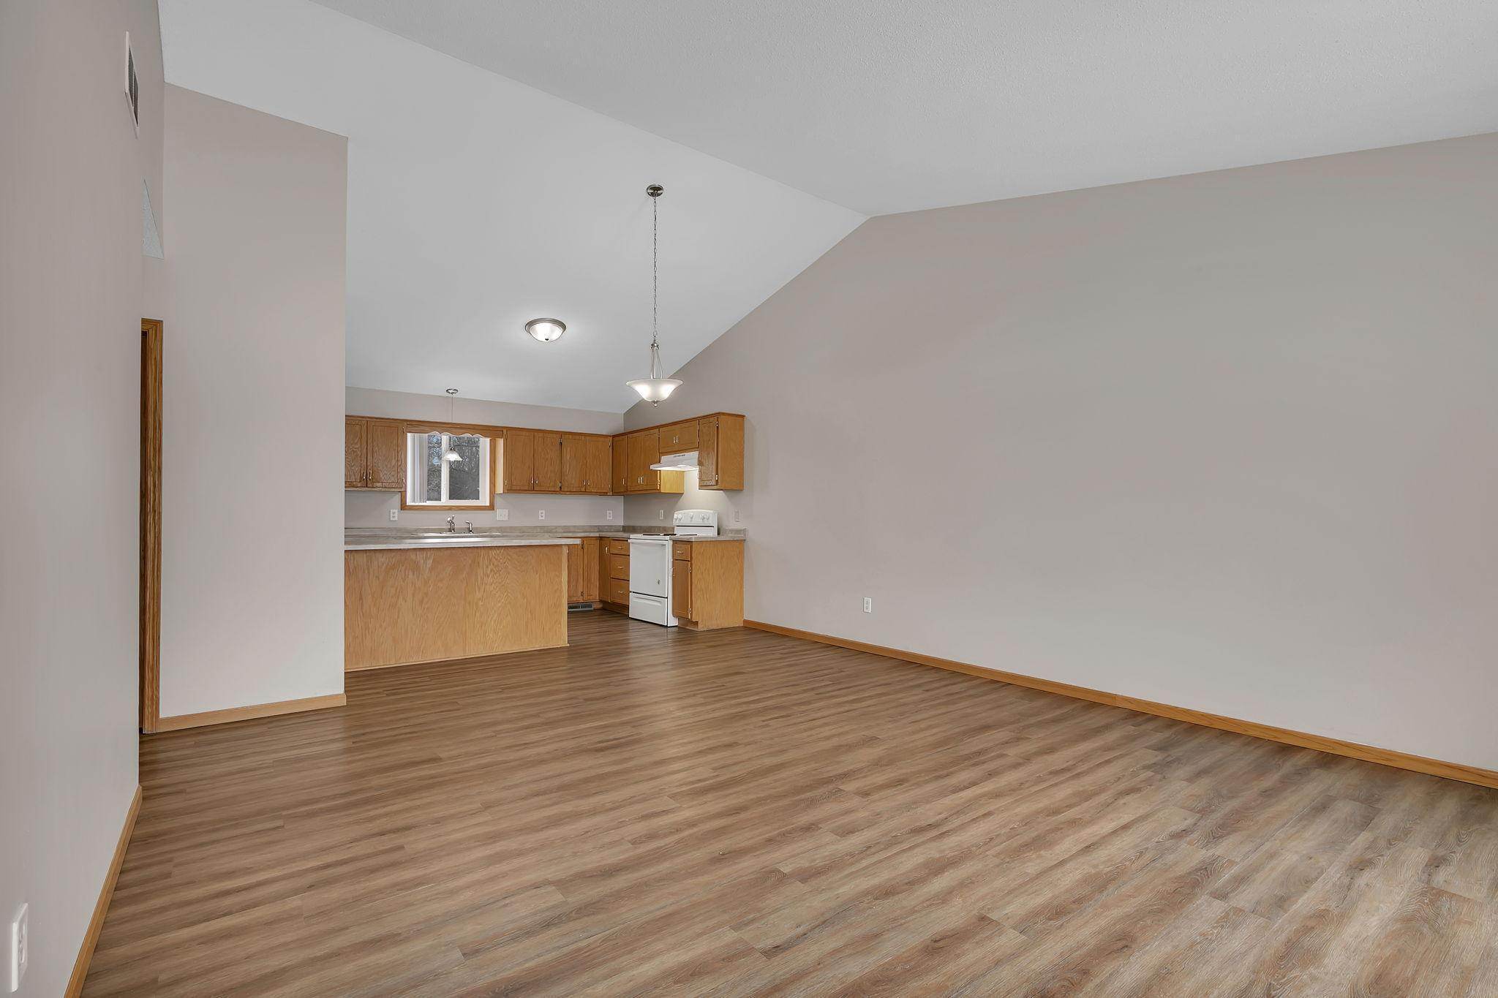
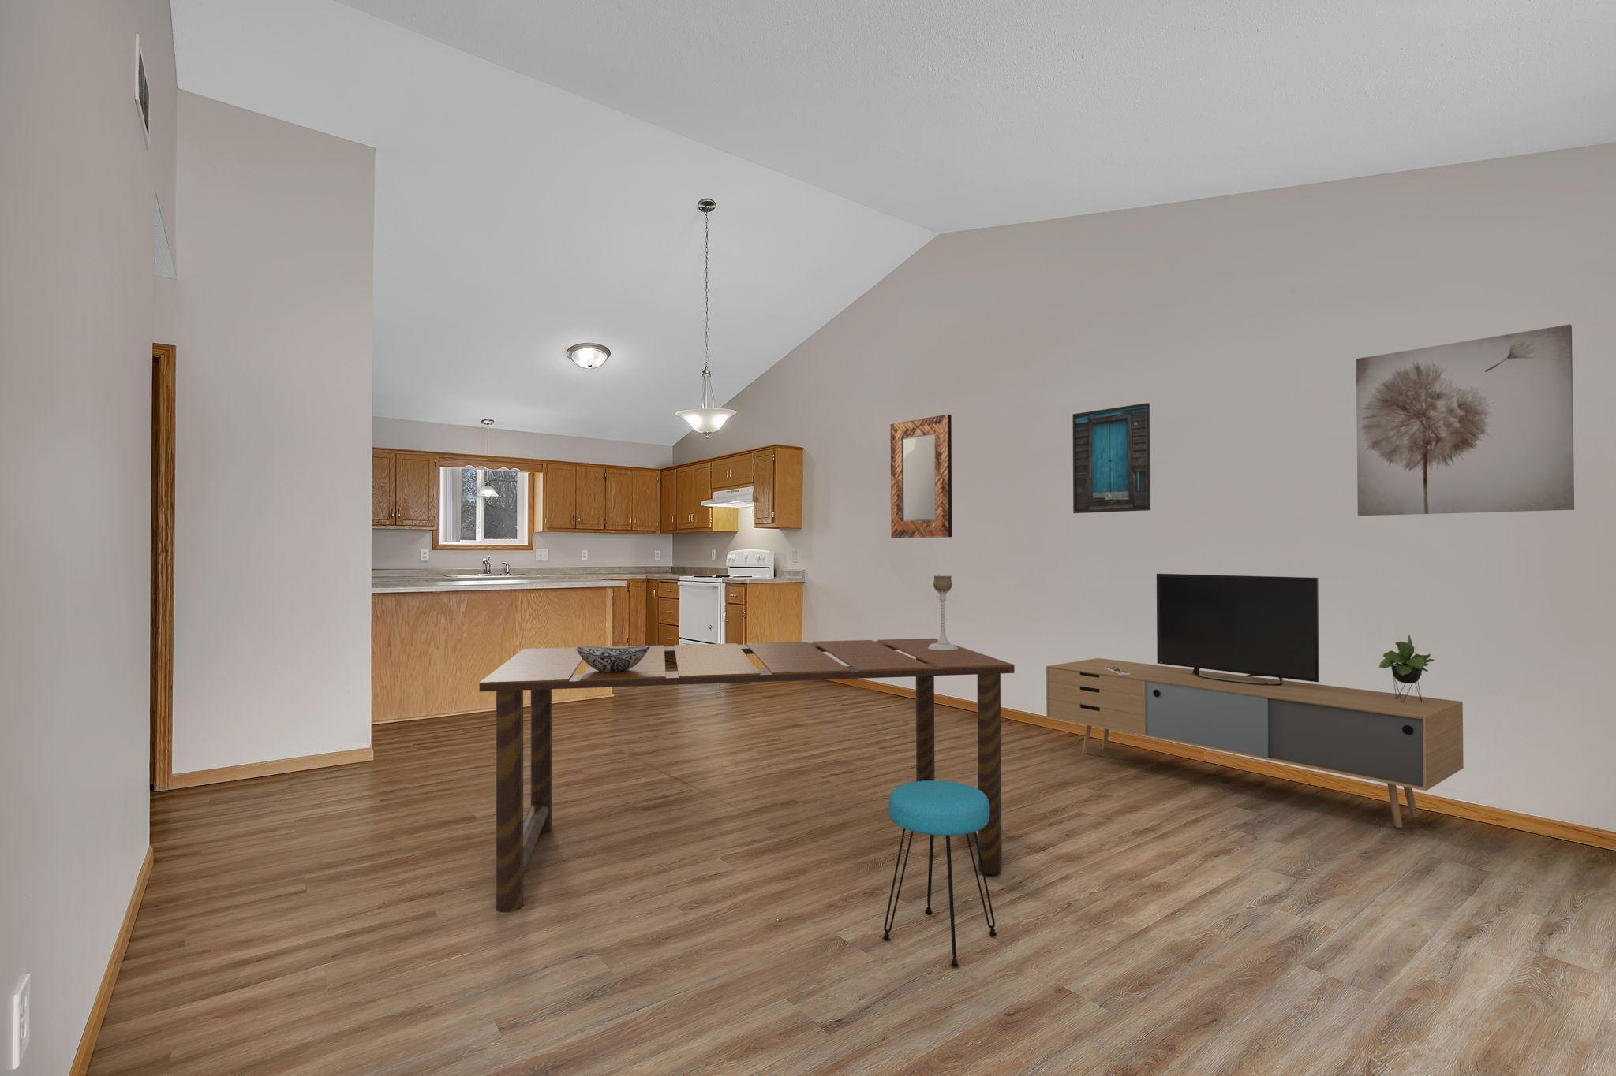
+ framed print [1072,402,1151,514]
+ stool [882,779,997,967]
+ decorative bowl [576,645,651,672]
+ home mirror [890,414,953,538]
+ dining table [479,638,1015,914]
+ media console [1045,573,1465,829]
+ wall art [1355,324,1575,516]
+ candle holder [928,575,958,651]
